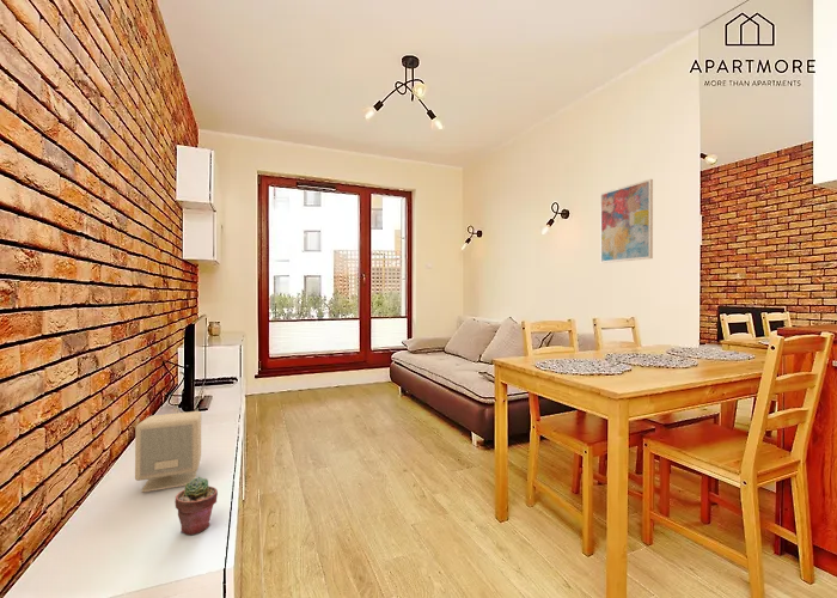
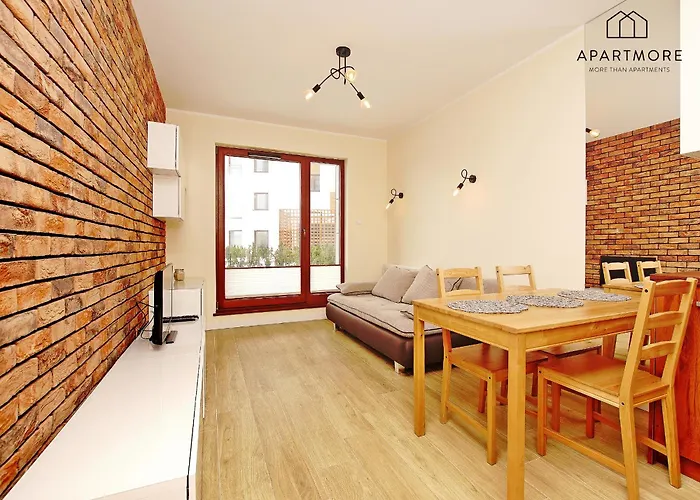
- speaker [134,410,202,494]
- potted succulent [173,476,219,536]
- wall art [599,178,654,264]
